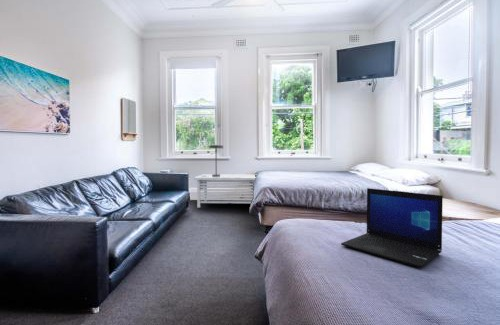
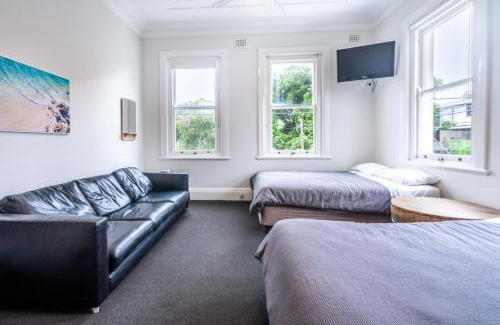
- storage bench [193,174,257,209]
- lamp [200,144,224,177]
- laptop [340,187,444,269]
